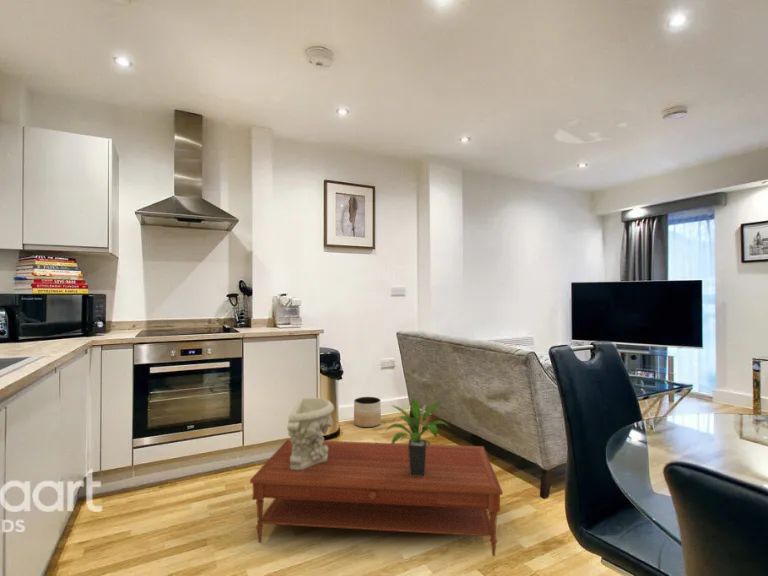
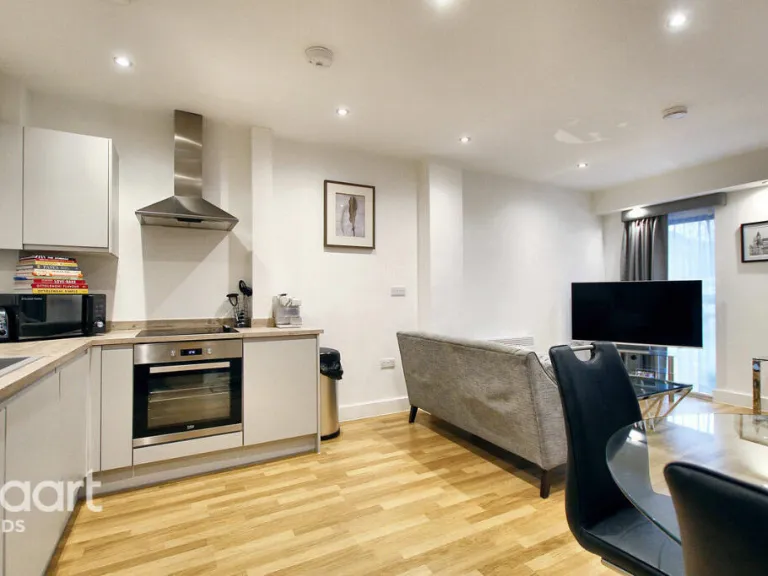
- coffee table [249,439,504,557]
- planter [353,396,382,428]
- potted plant [385,397,452,477]
- decorative bowl [286,397,335,470]
